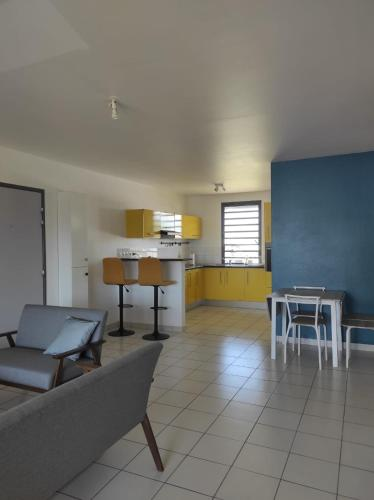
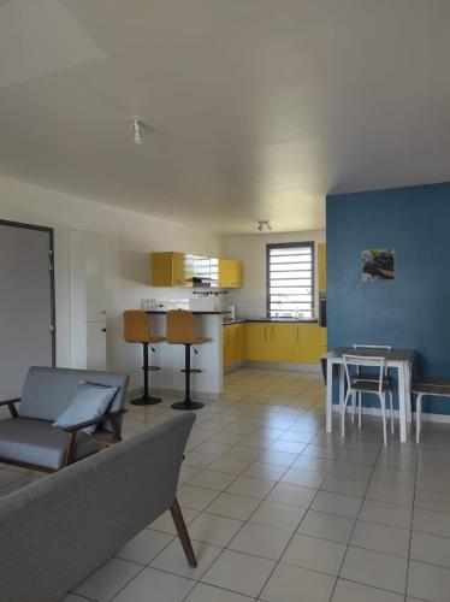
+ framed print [361,248,396,283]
